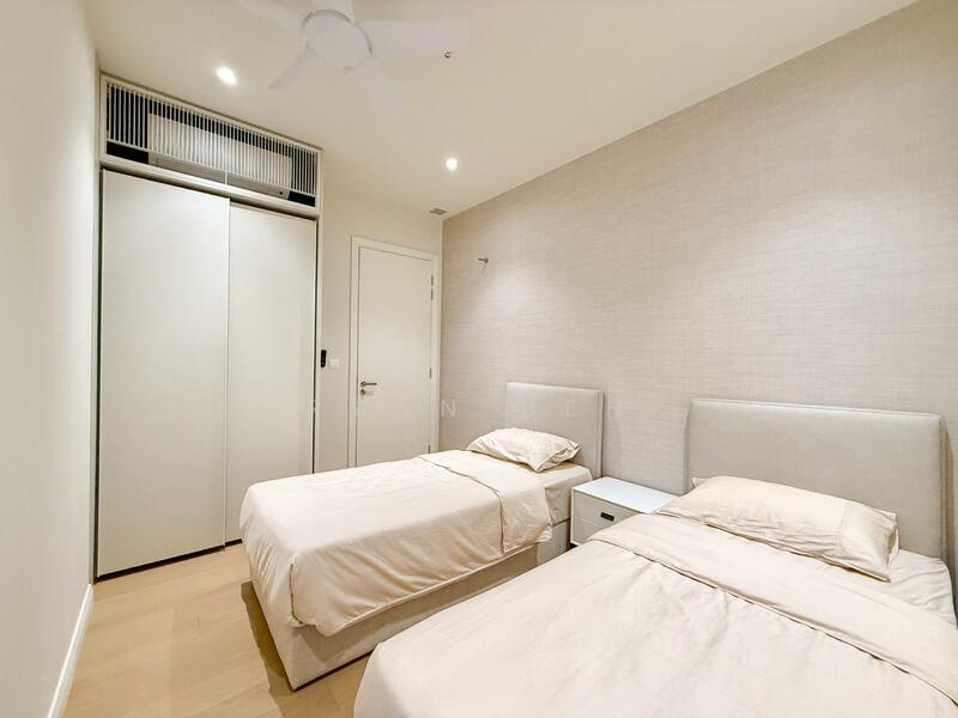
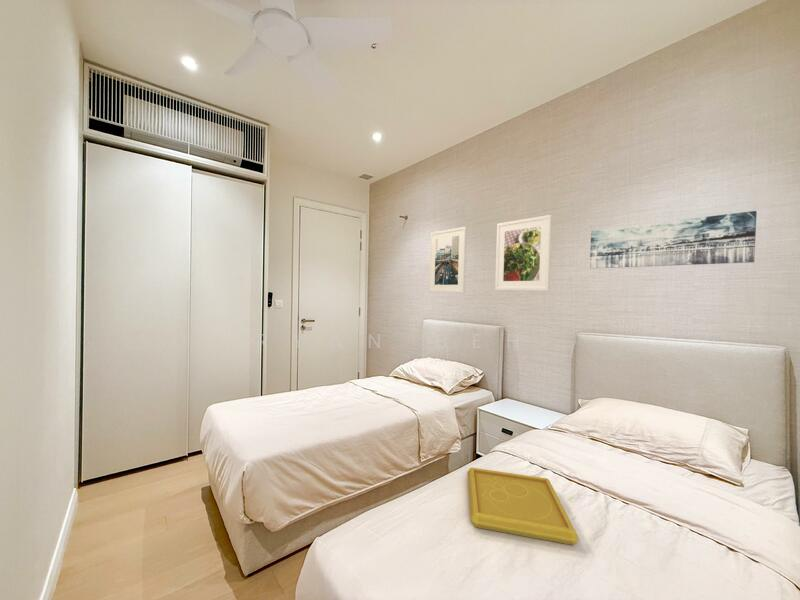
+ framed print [494,214,553,292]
+ wall art [589,210,758,270]
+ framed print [428,226,468,294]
+ serving tray [466,467,580,546]
